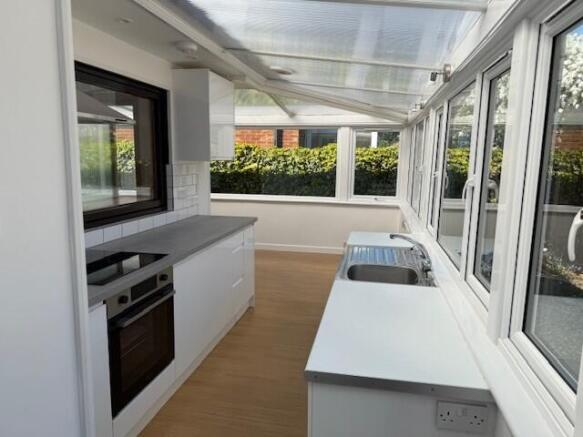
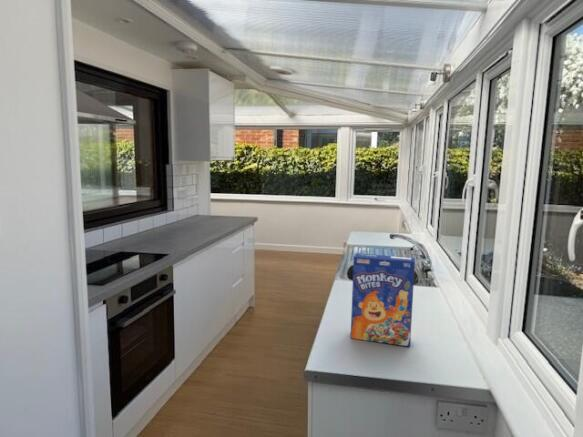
+ cereal box [350,252,416,347]
